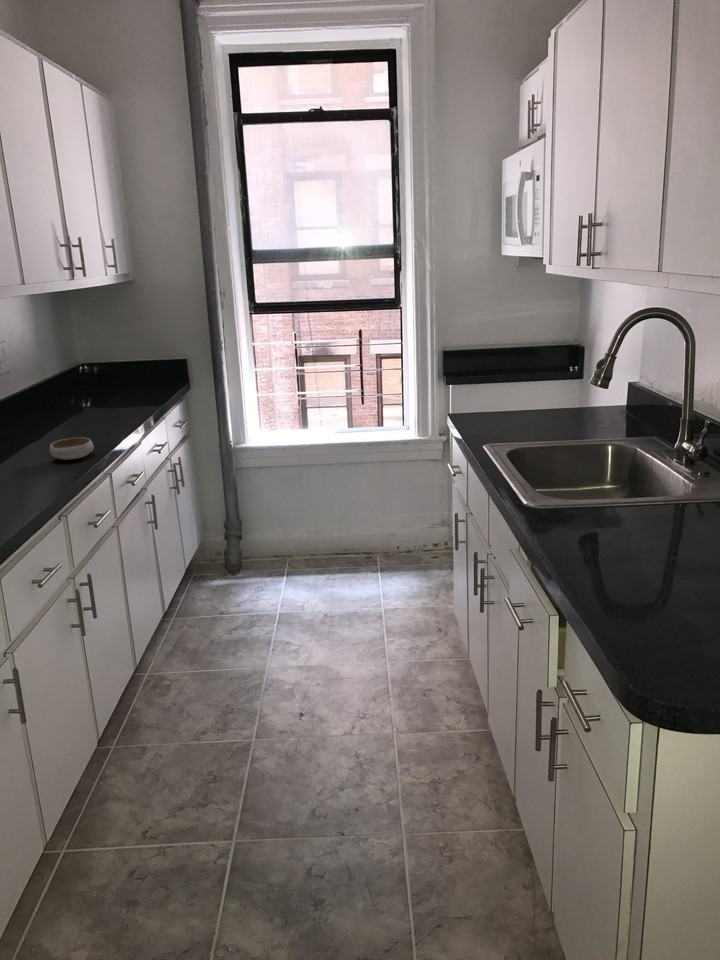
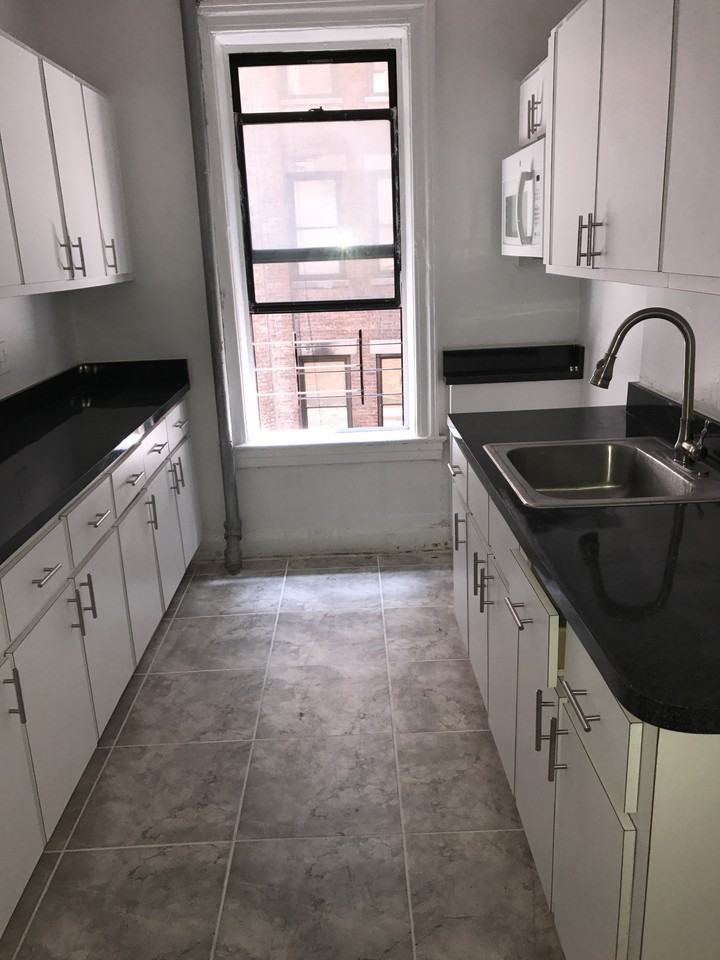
- bowl [49,436,95,461]
